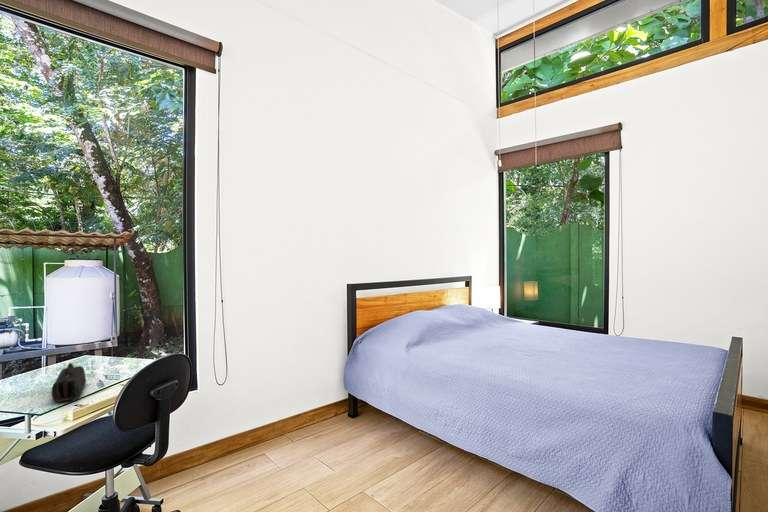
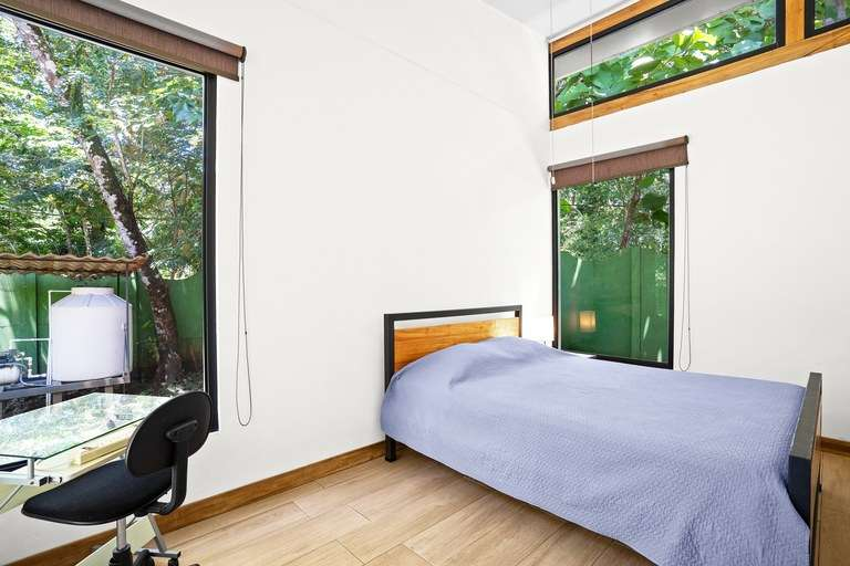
- pencil case [51,362,87,403]
